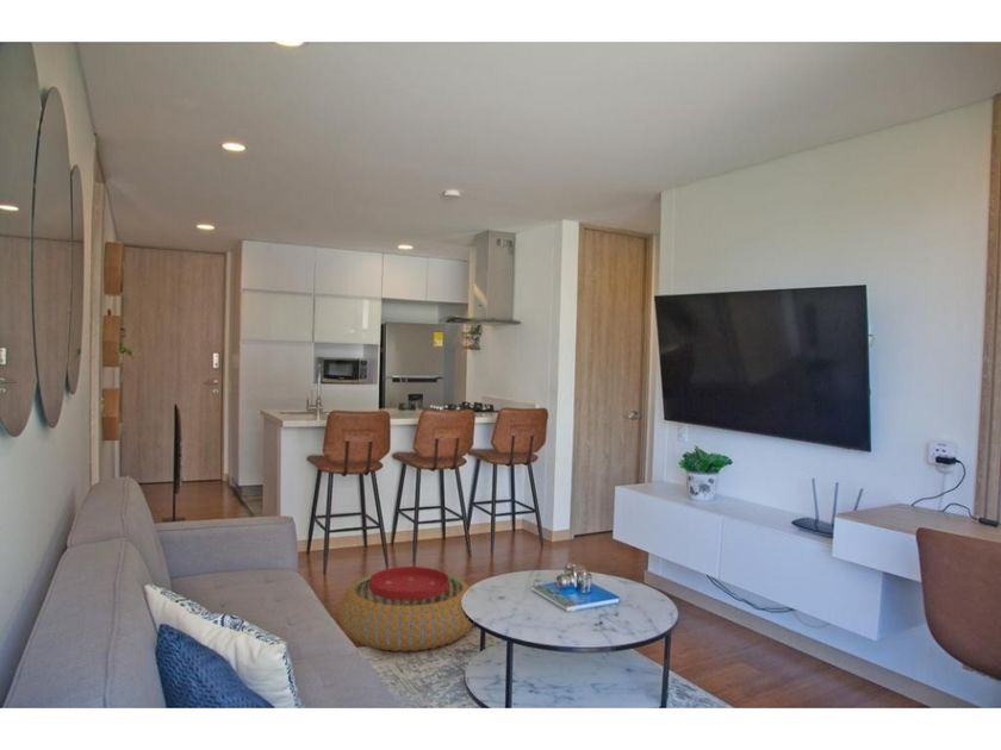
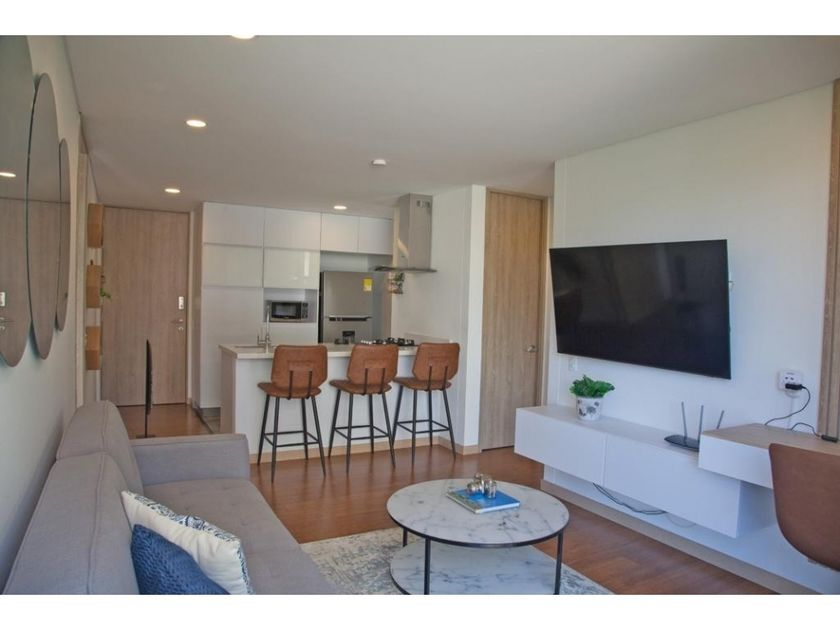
- pouf [337,565,473,652]
